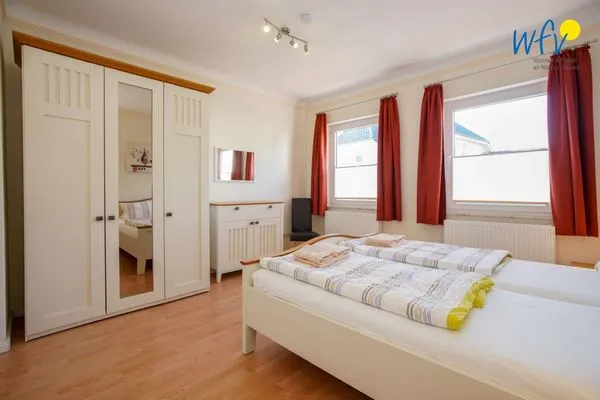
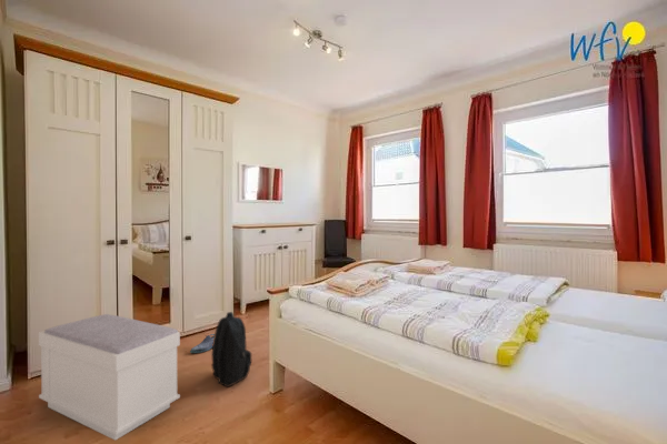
+ shoe [189,333,215,354]
+ backpack [210,311,252,387]
+ bench [38,313,181,442]
